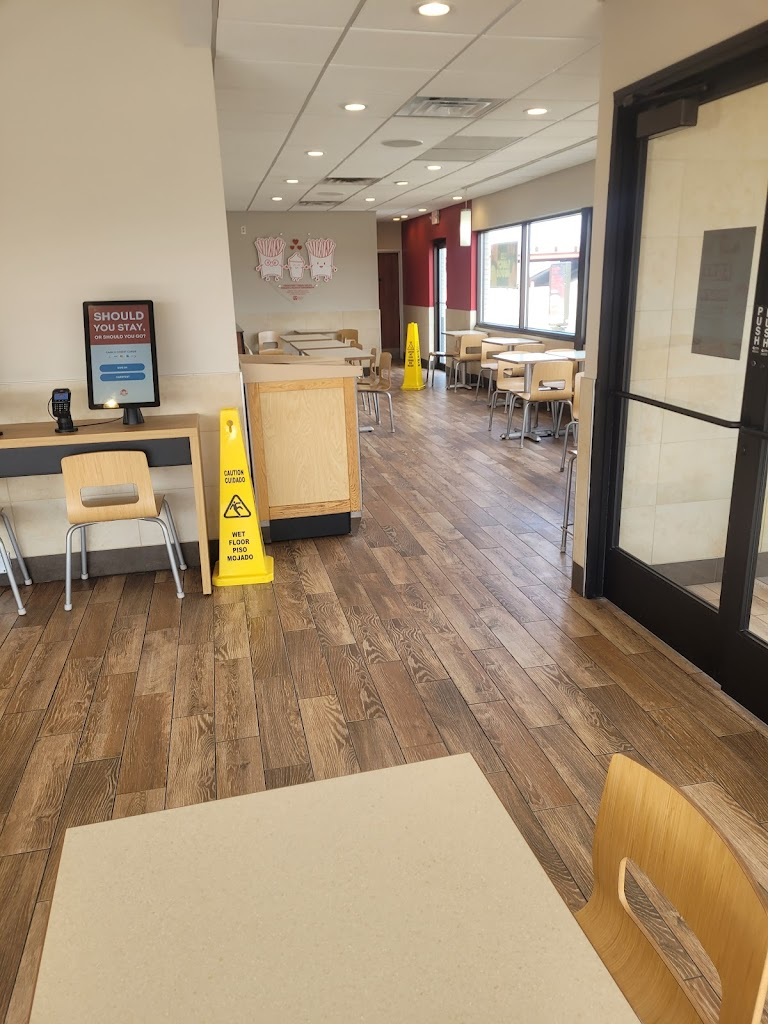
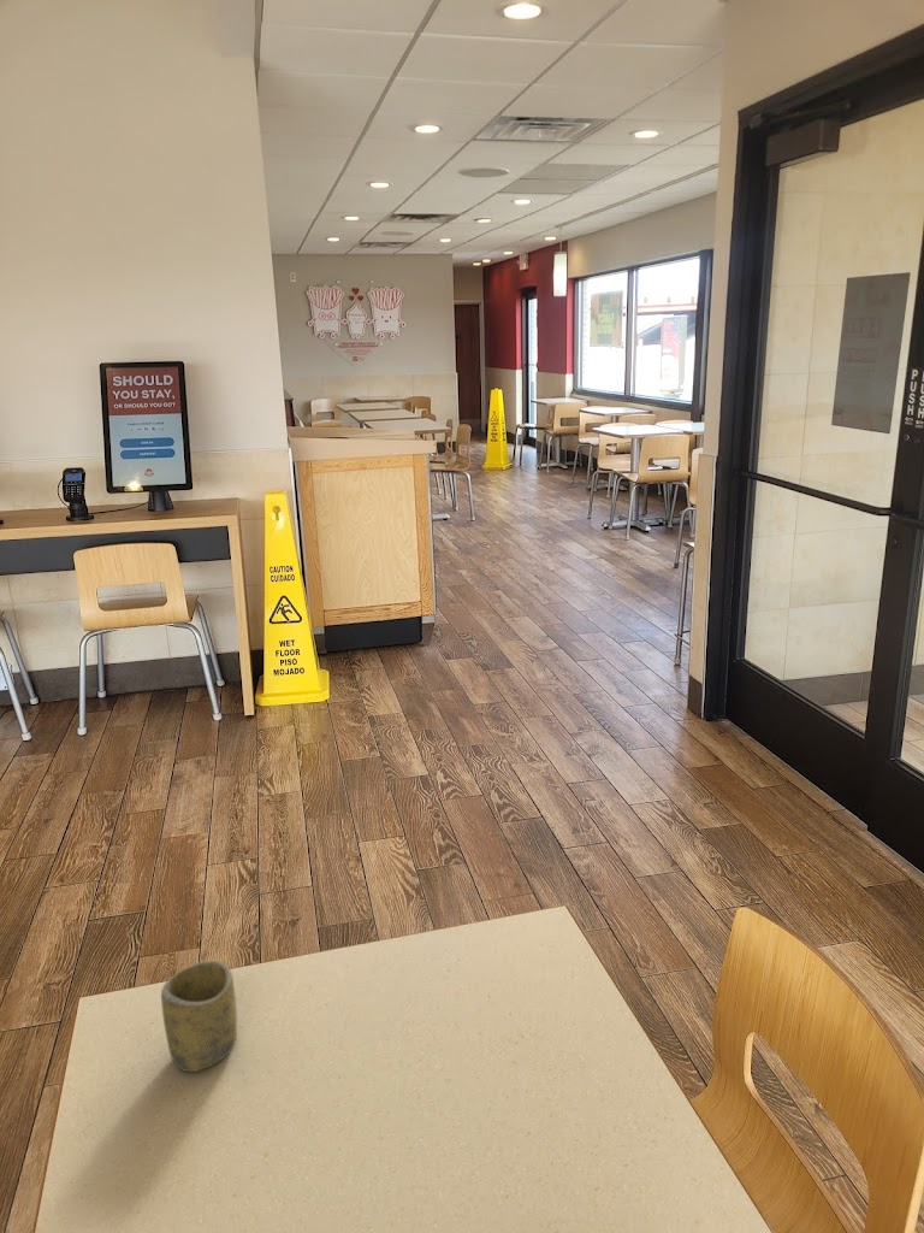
+ cup [160,960,238,1073]
